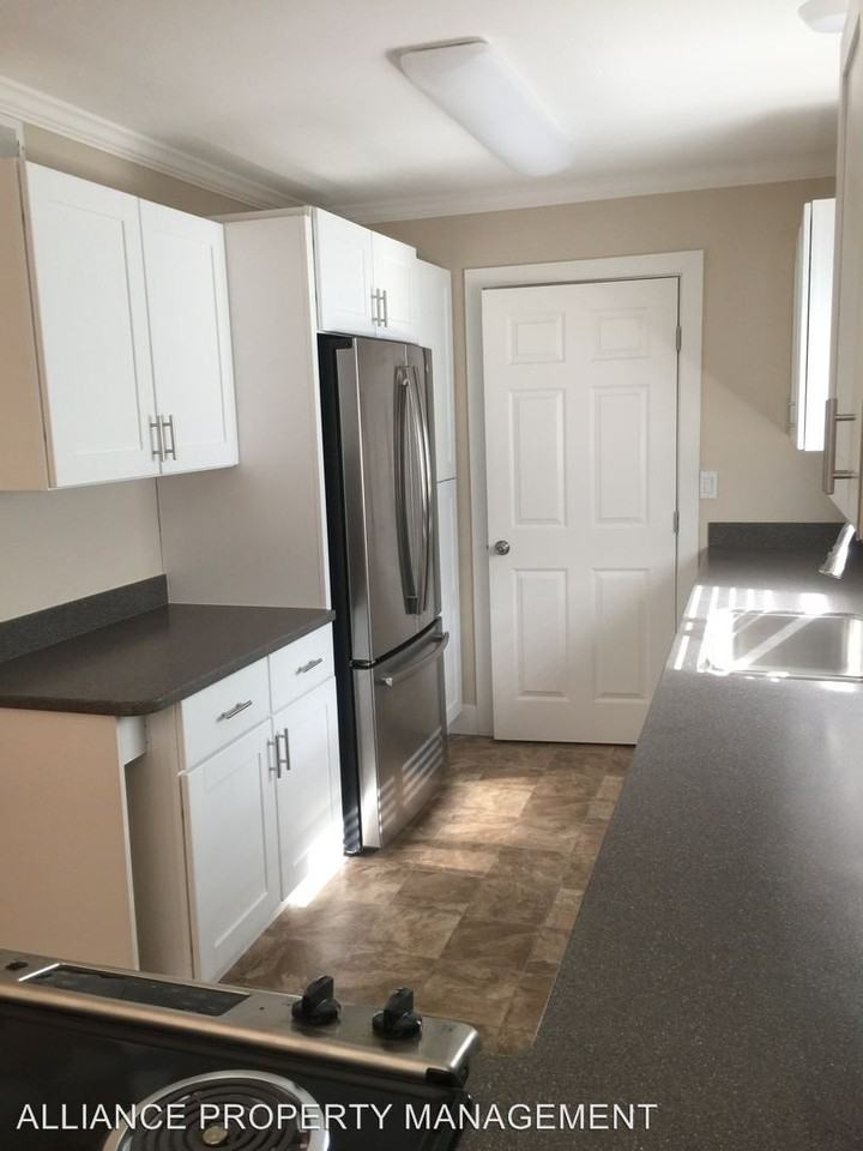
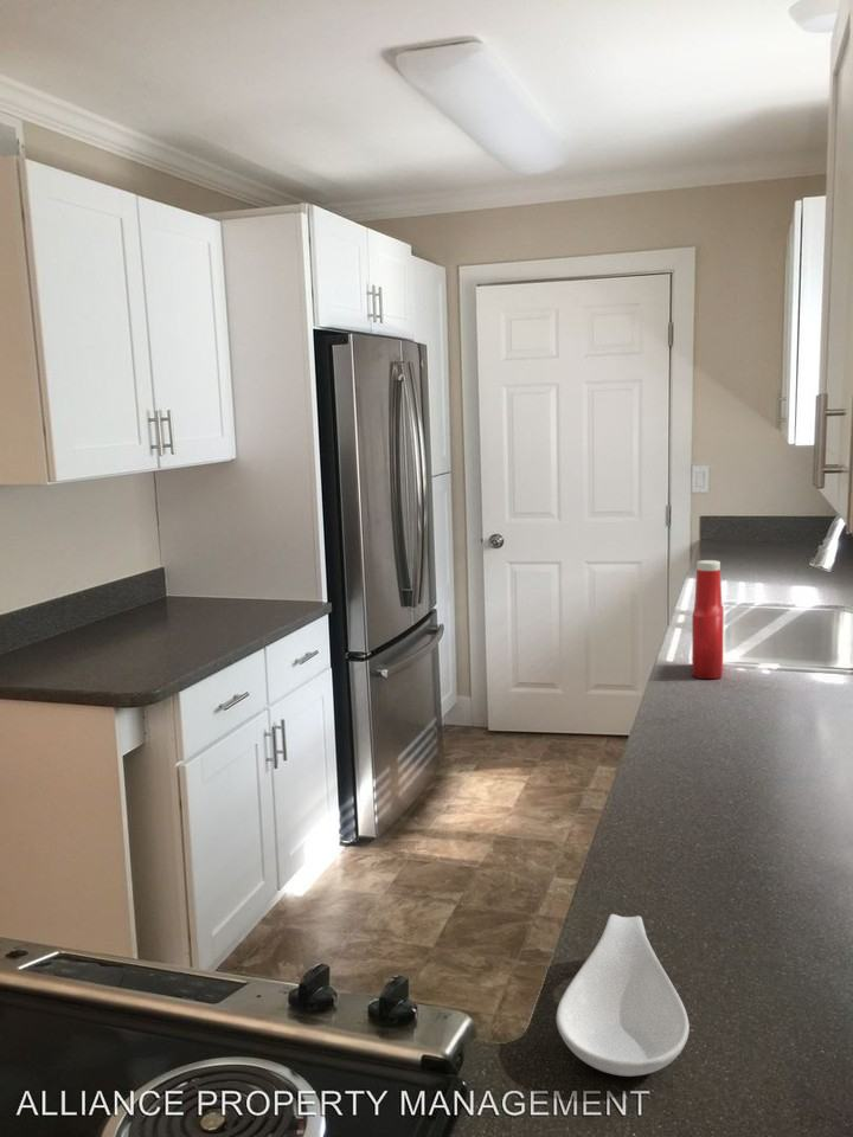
+ spoon rest [556,913,691,1078]
+ soap bottle [691,559,725,680]
